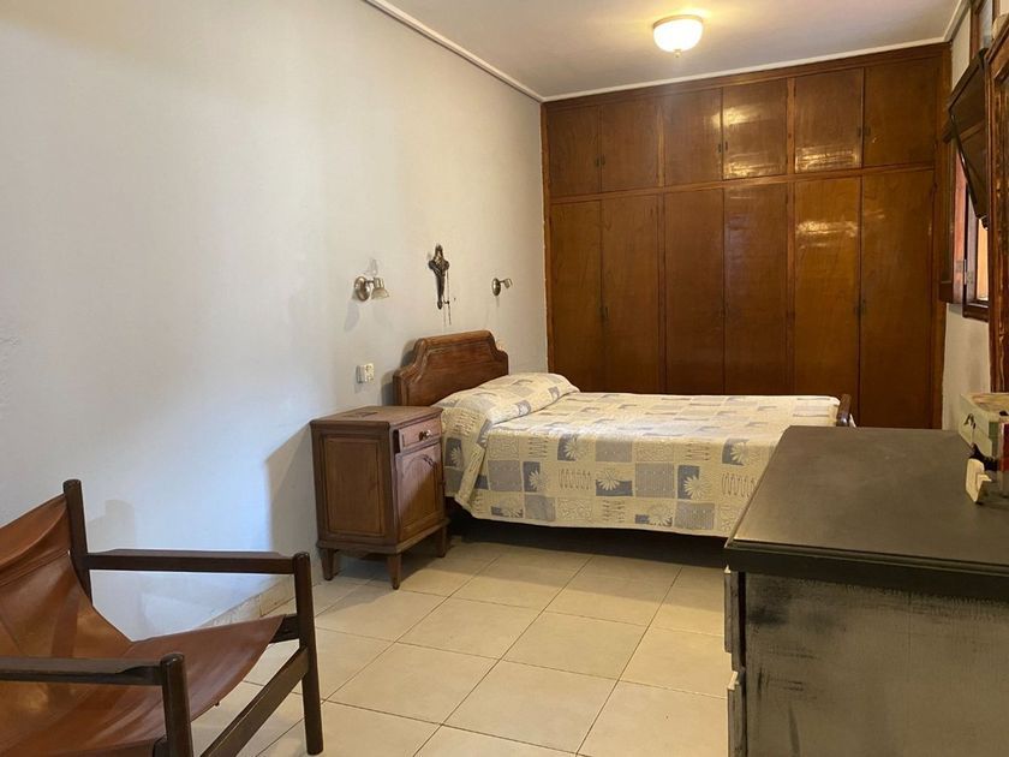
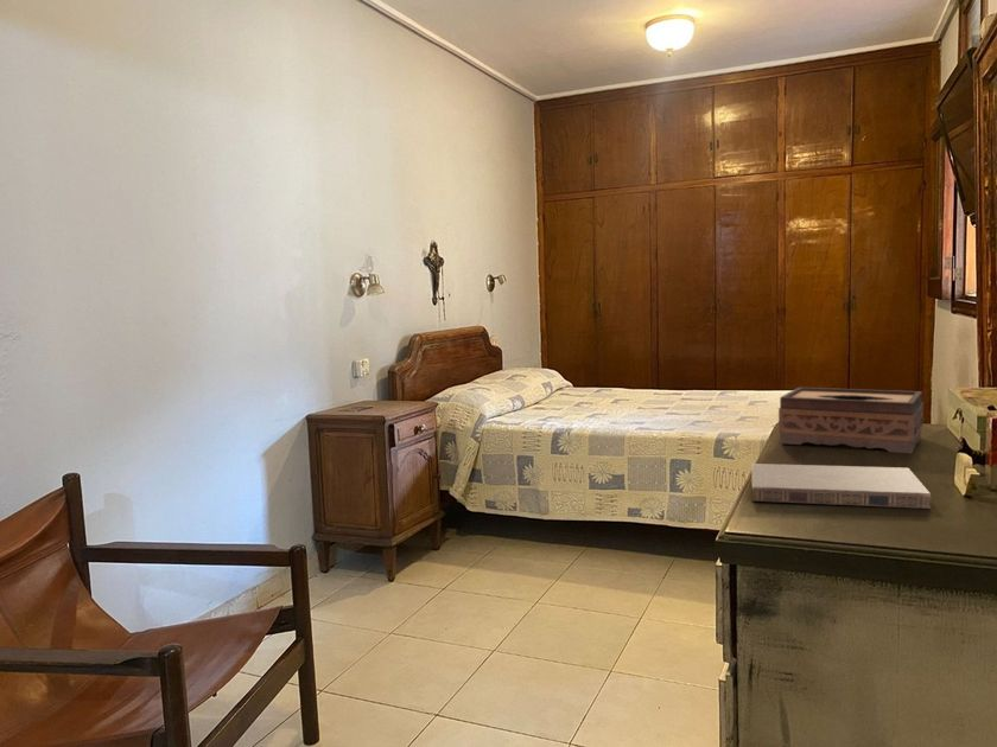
+ tissue box [777,387,925,454]
+ book [750,462,932,510]
